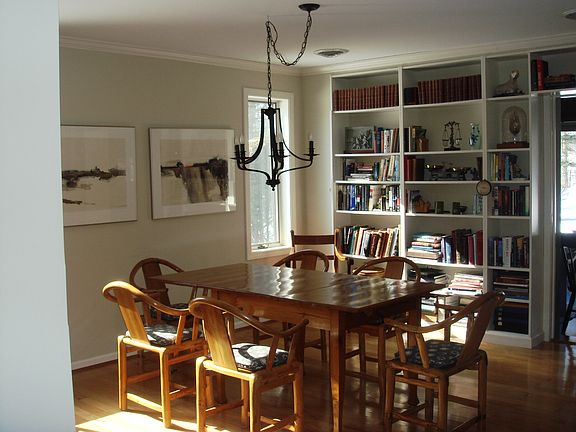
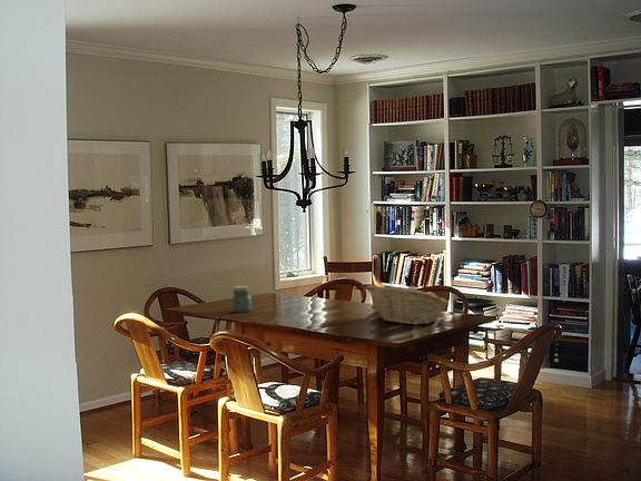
+ fruit basket [365,284,450,325]
+ jar [230,285,253,313]
